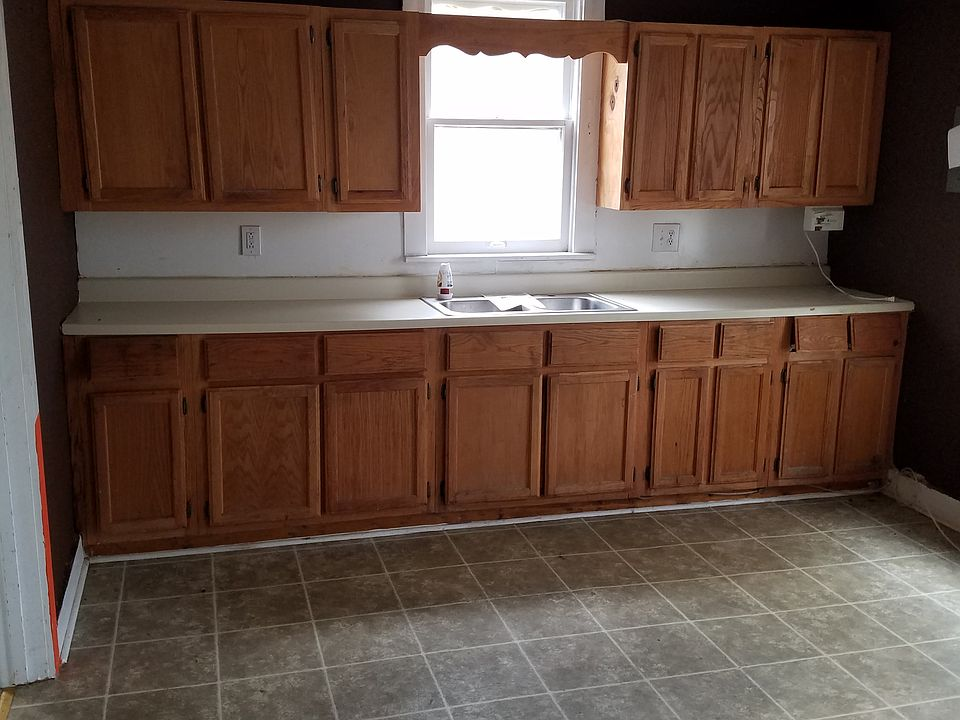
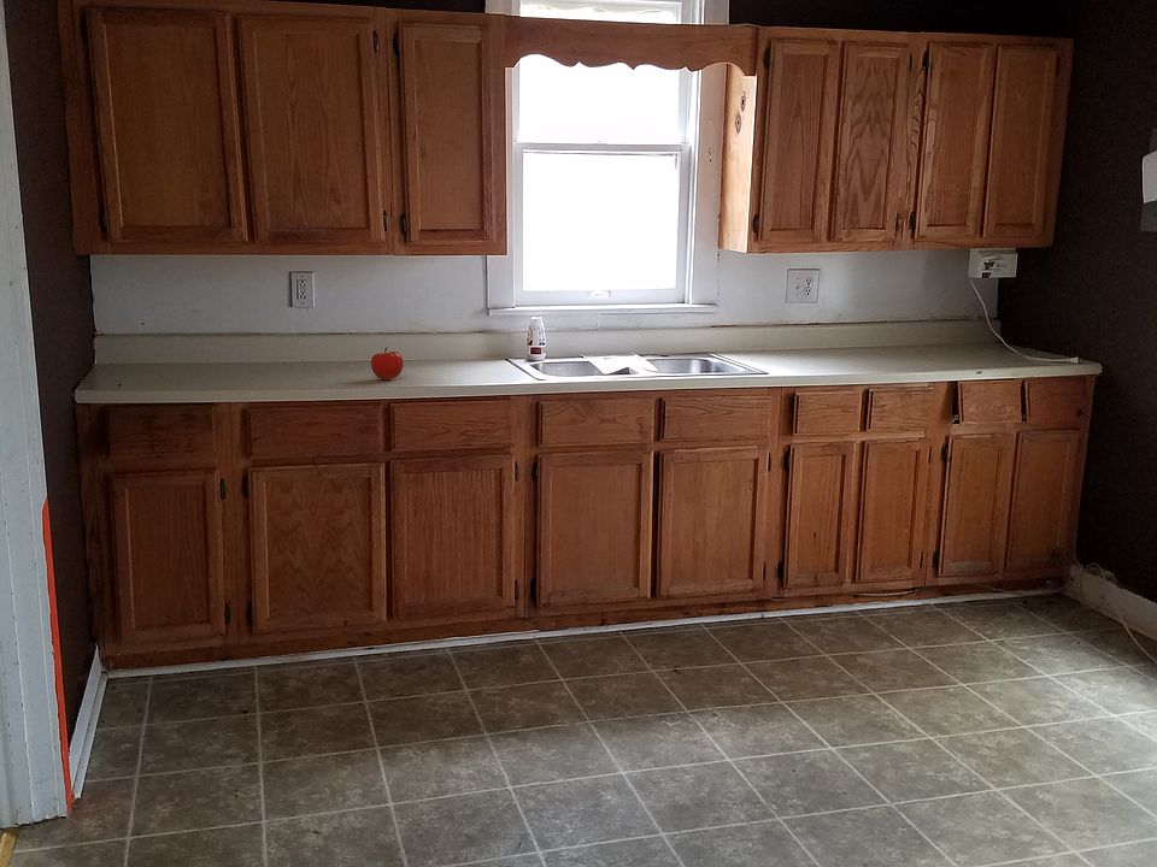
+ fruit [370,346,405,381]
